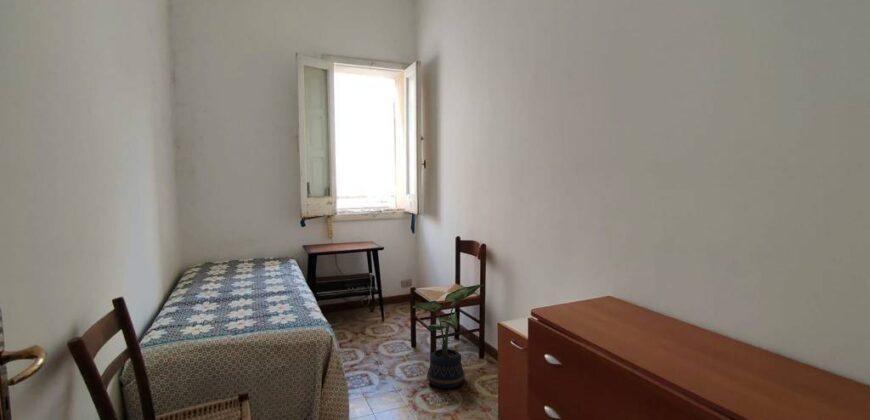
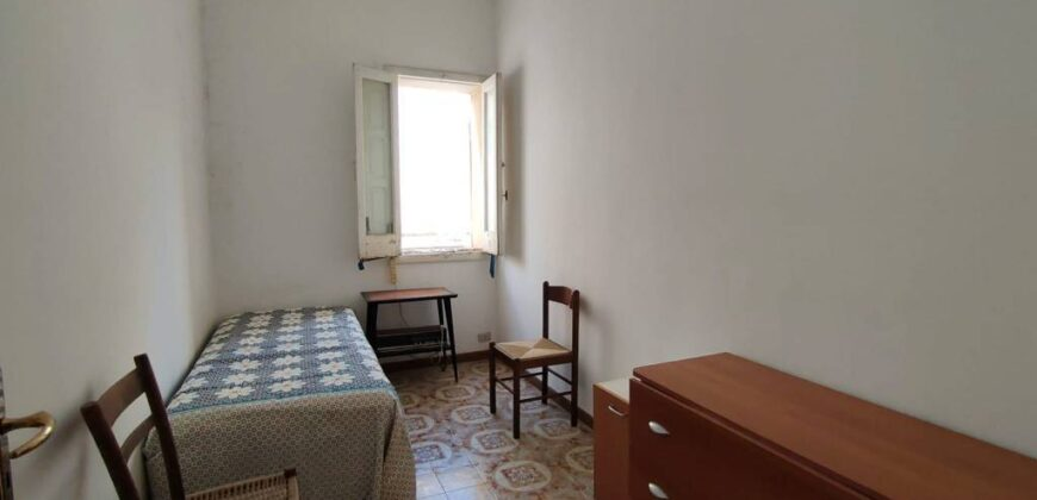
- potted plant [412,283,485,389]
